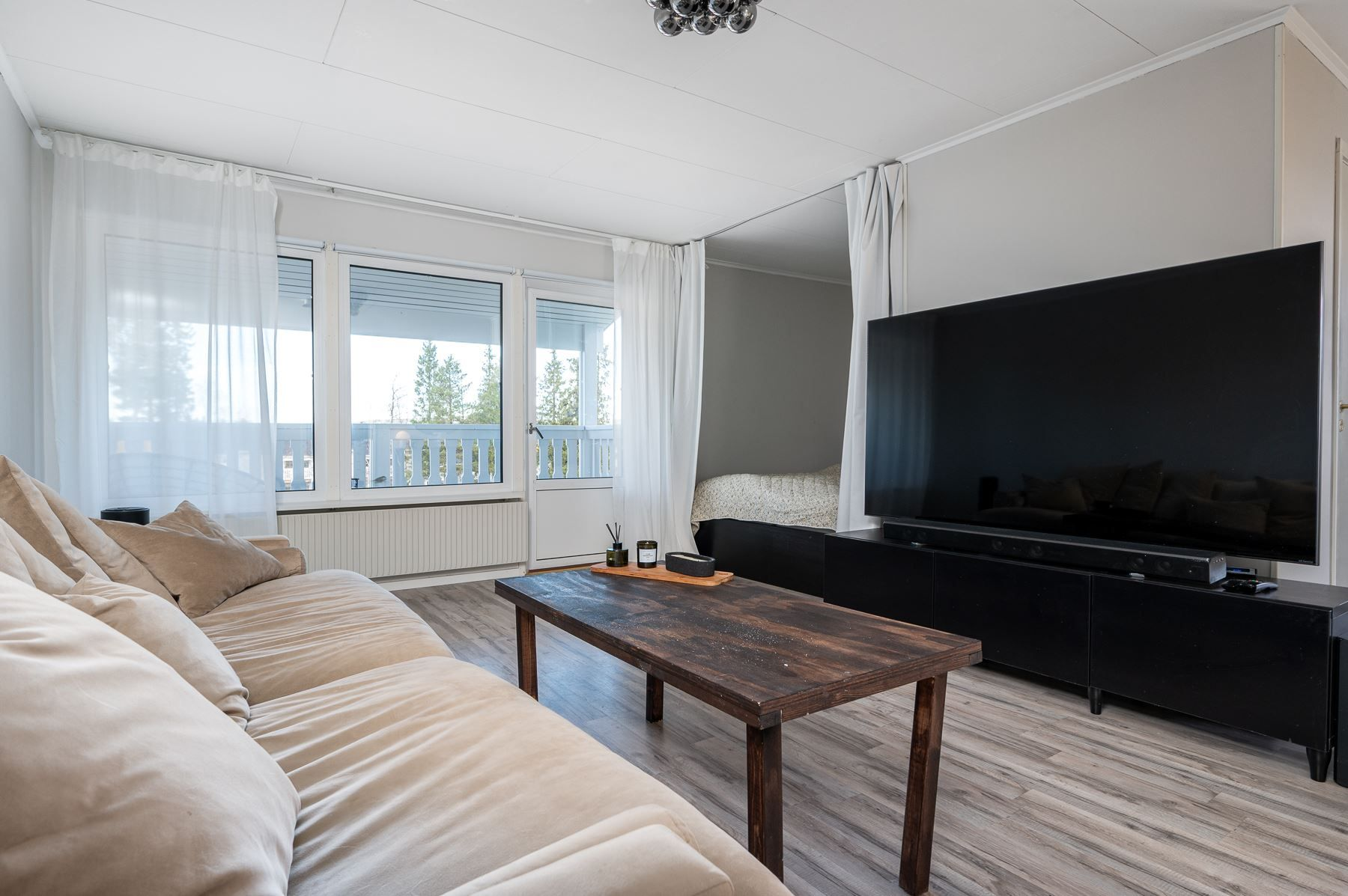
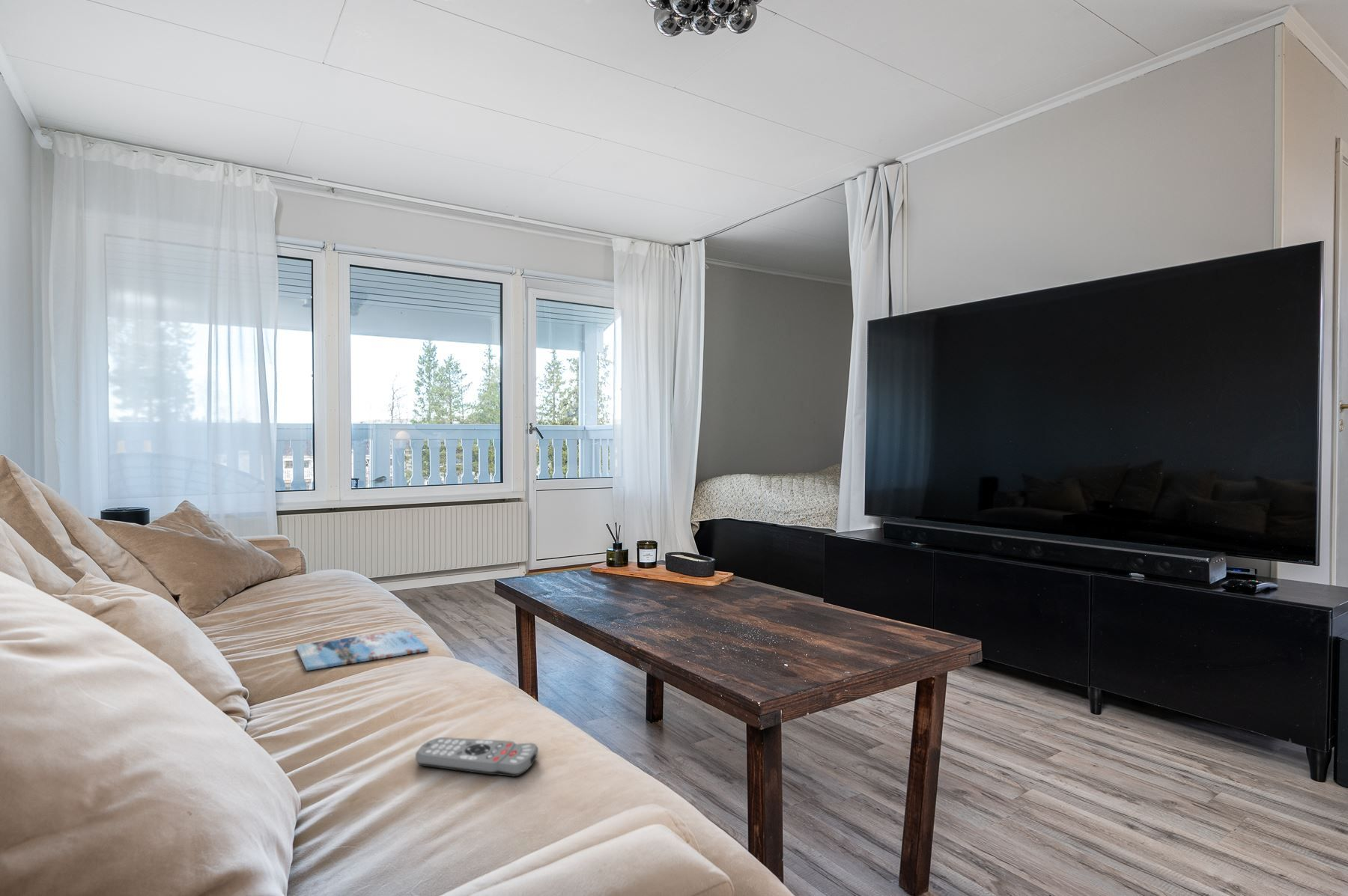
+ remote control [415,737,539,778]
+ magazine [295,628,430,671]
